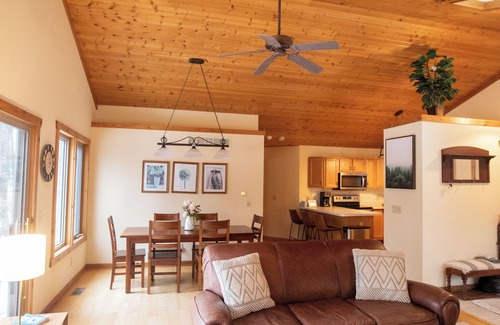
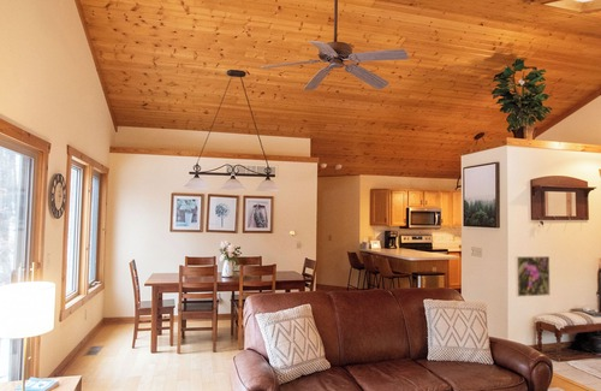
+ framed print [514,255,552,297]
